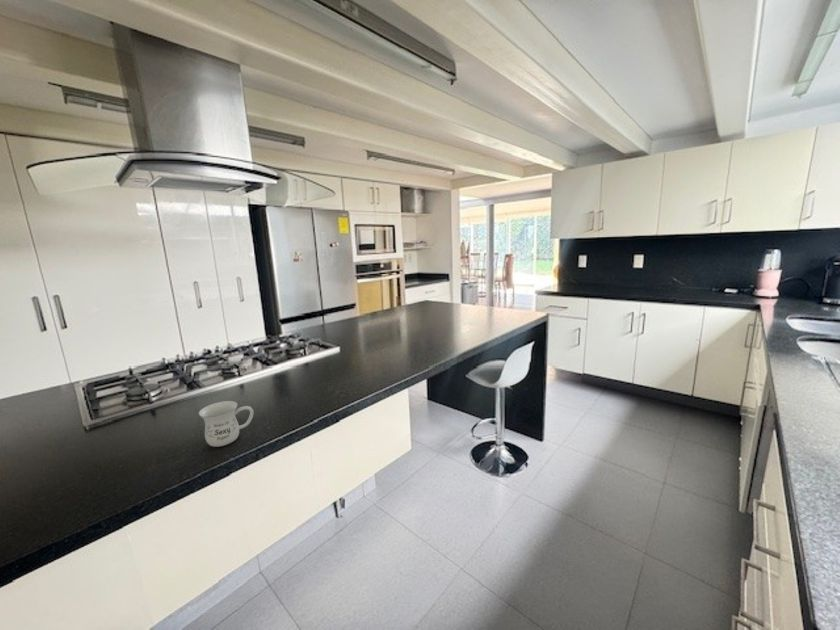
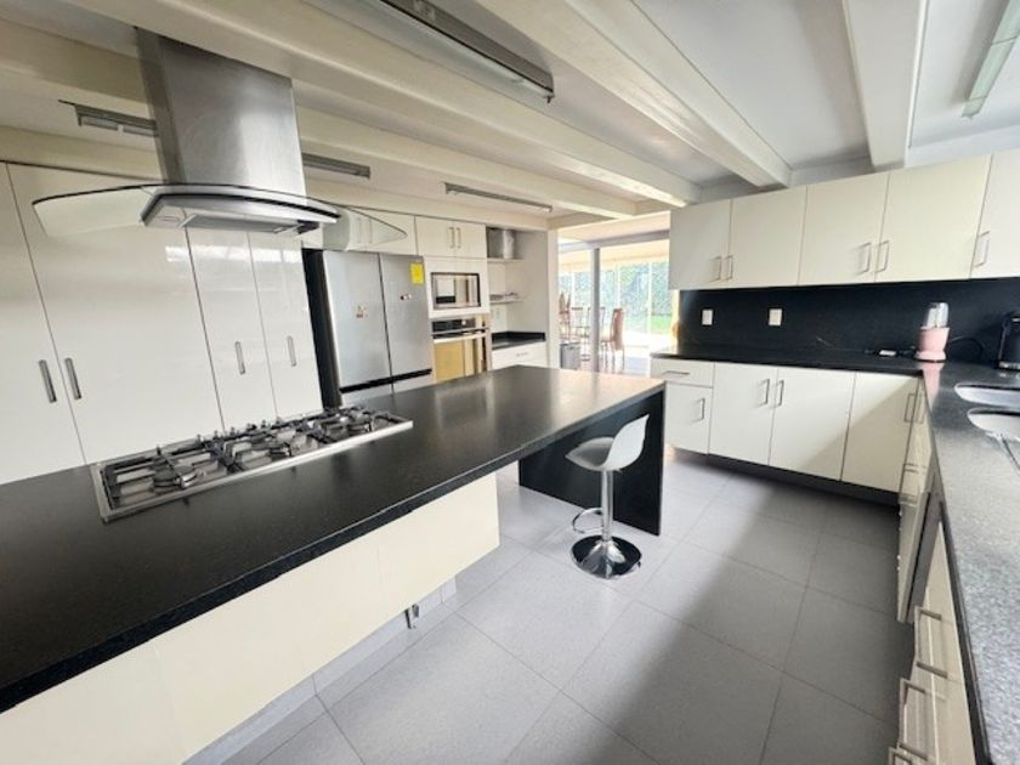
- mug [198,400,255,448]
